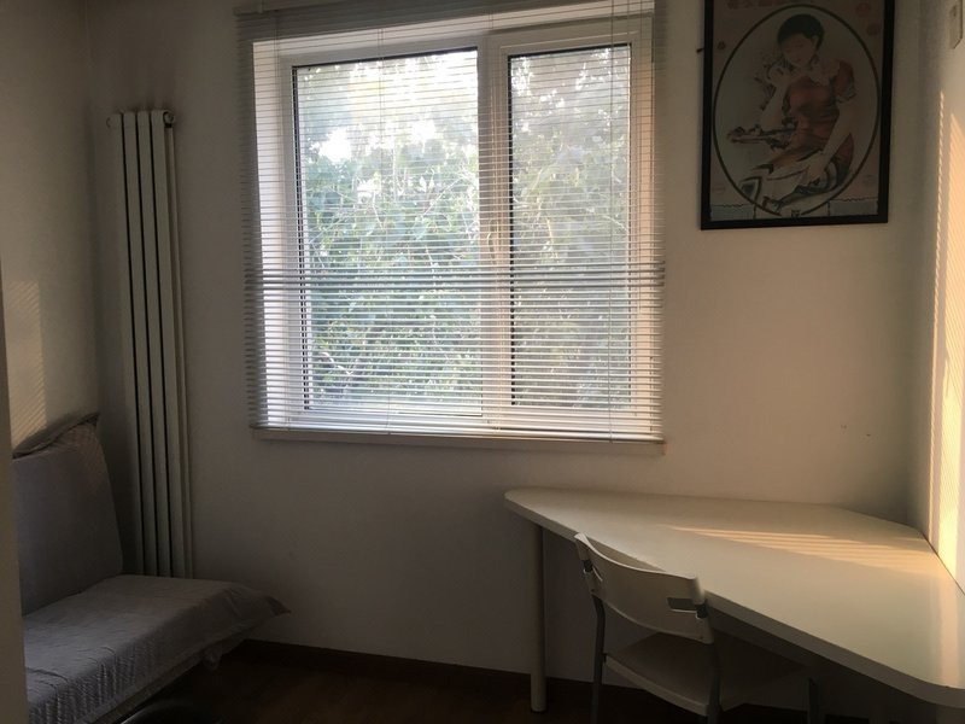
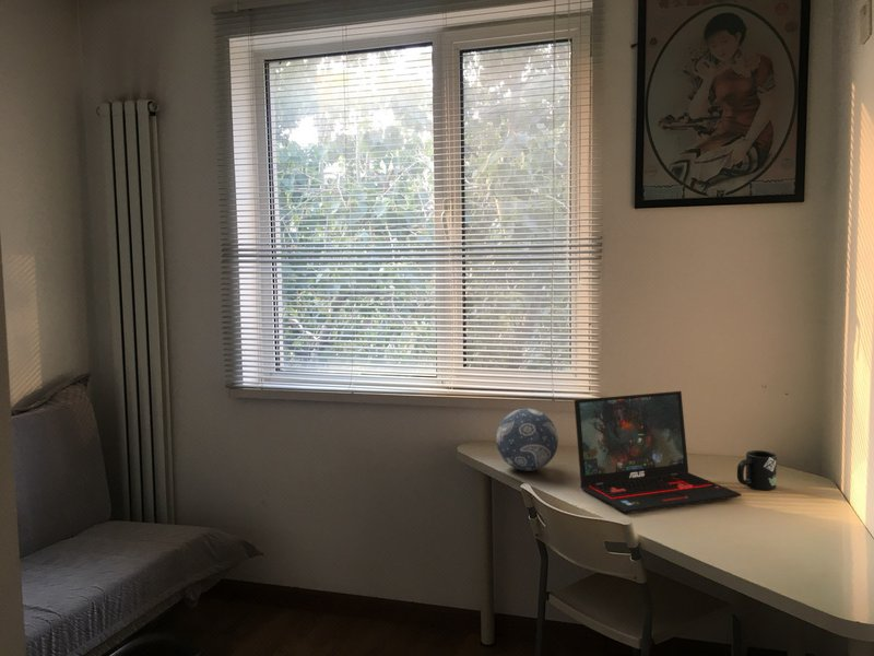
+ laptop [574,390,743,514]
+ decorative ball [495,408,559,472]
+ mug [736,449,778,491]
